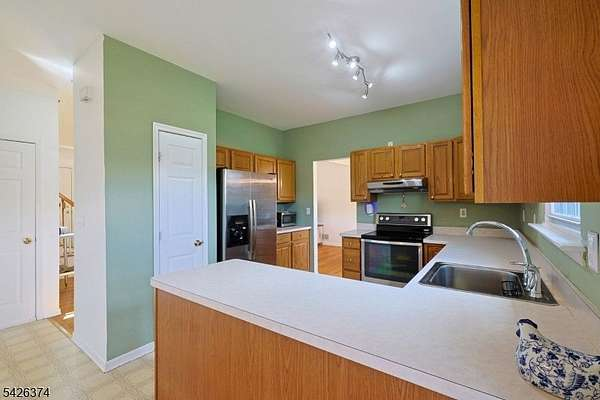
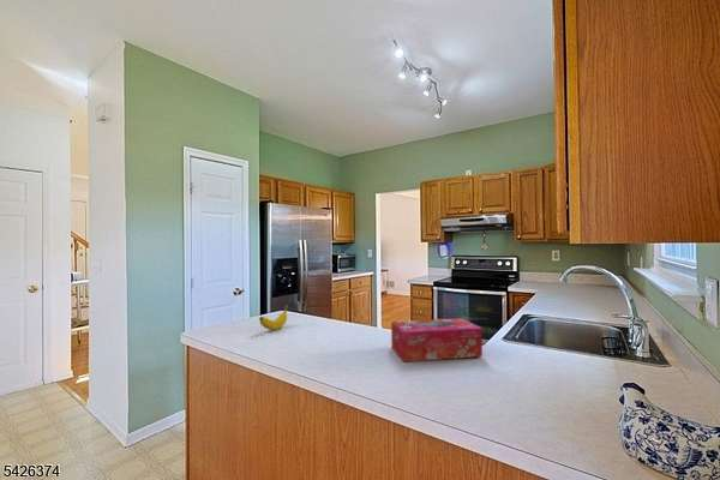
+ tissue box [390,317,484,362]
+ banana [258,304,289,331]
